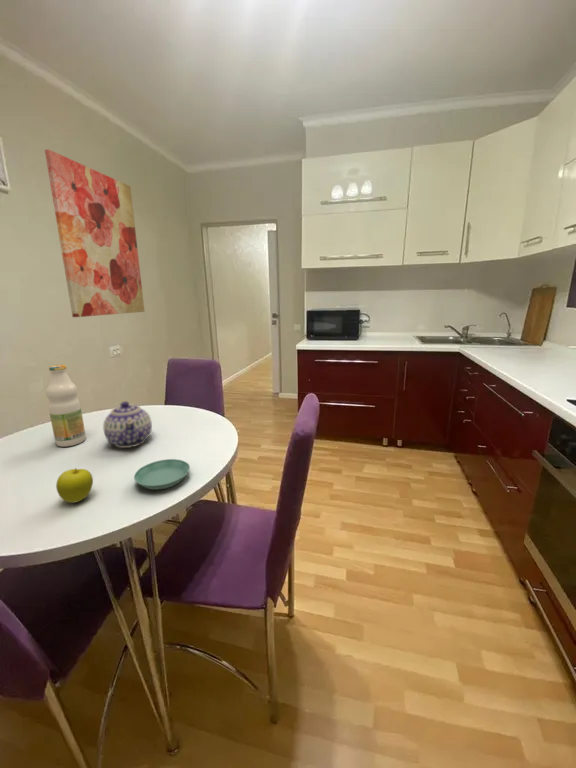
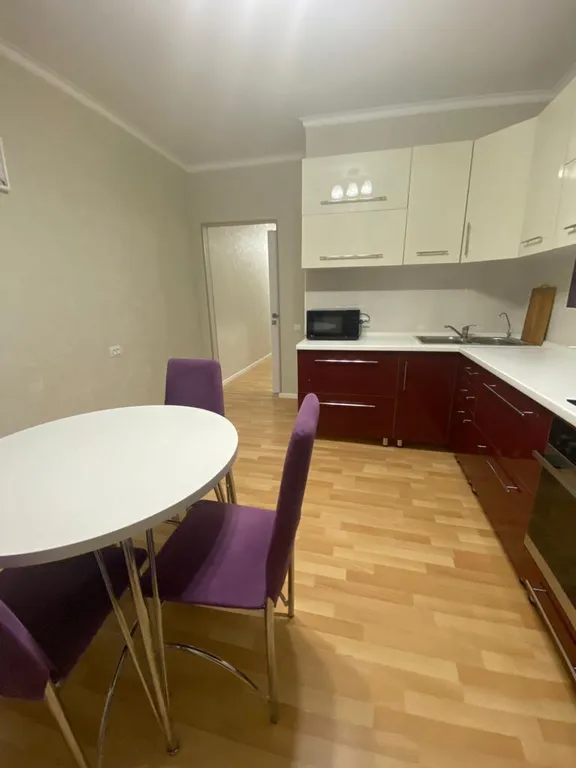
- saucer [133,458,191,491]
- fruit [55,467,94,504]
- bottle [45,364,87,448]
- wall art [44,148,146,318]
- teapot [102,400,153,449]
